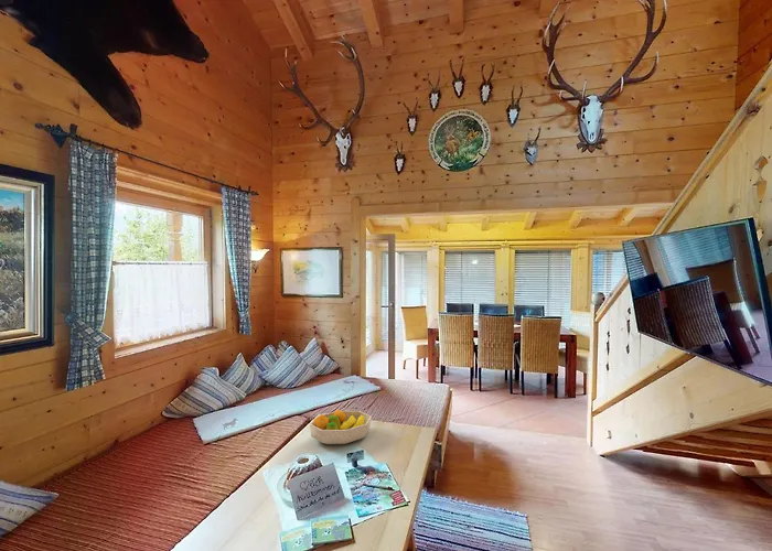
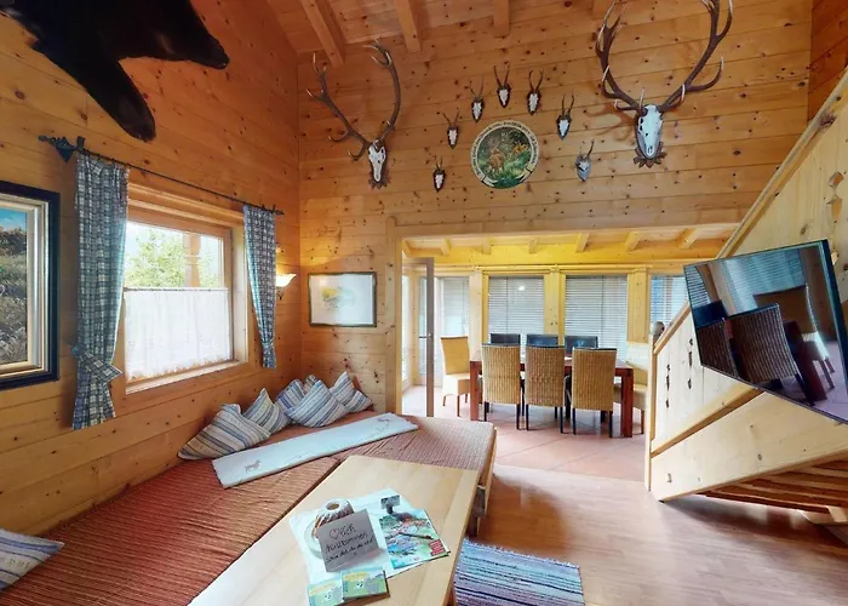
- fruit bowl [309,408,373,445]
